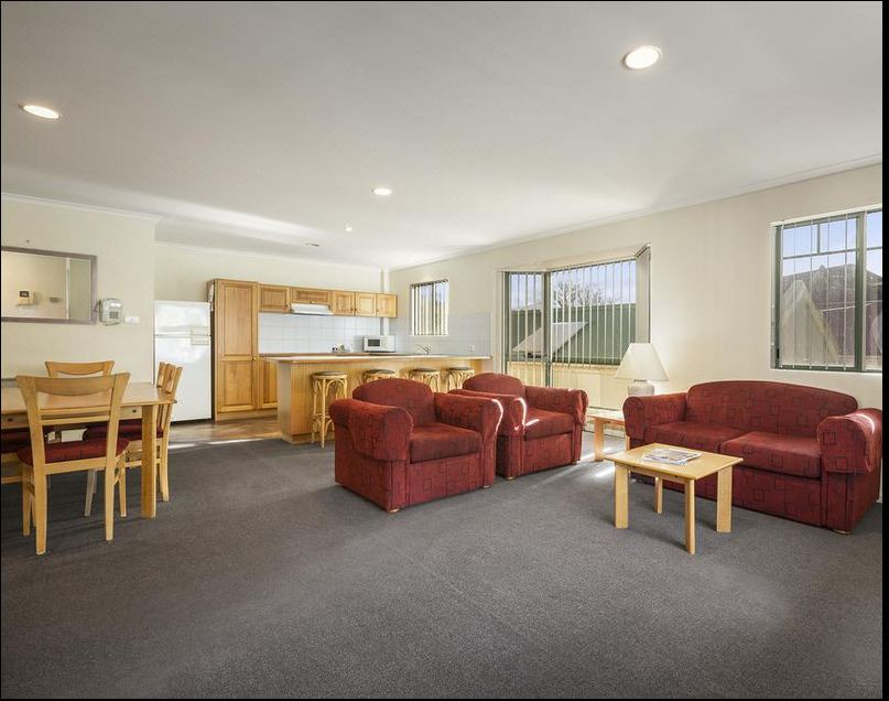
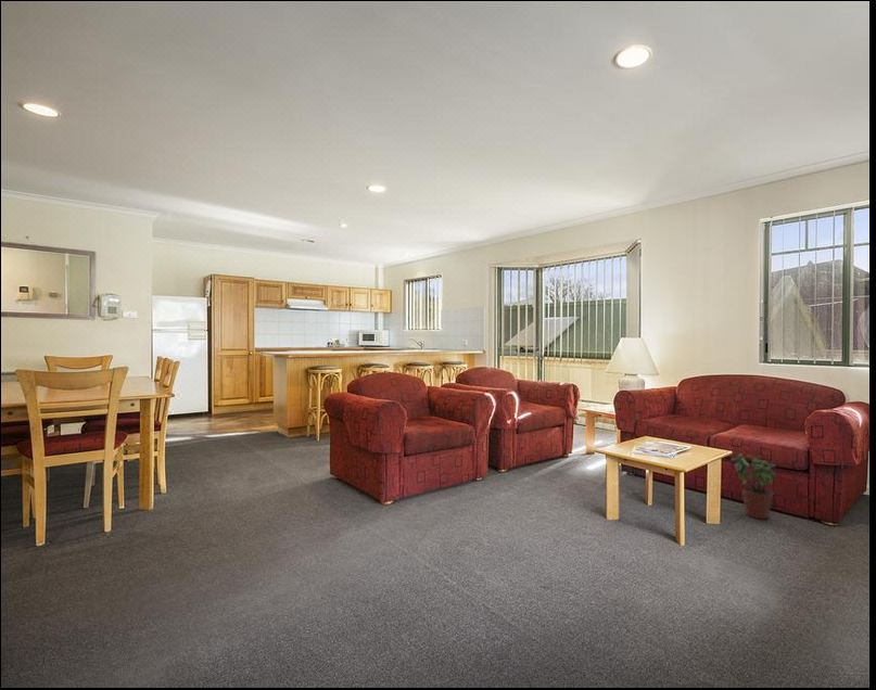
+ potted plant [729,452,777,520]
